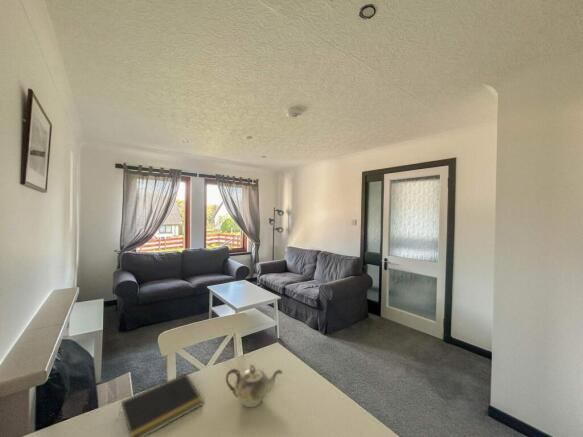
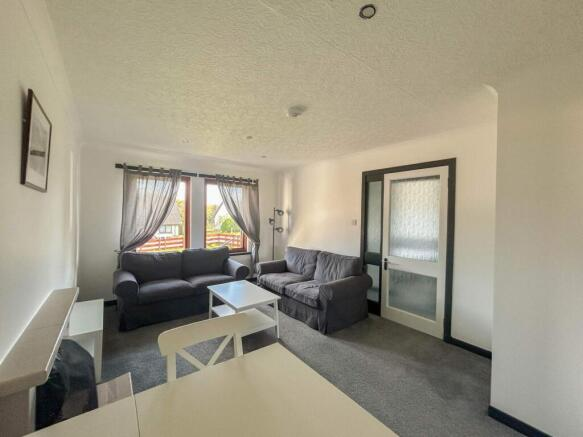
- teapot [225,364,284,408]
- notepad [118,372,205,437]
